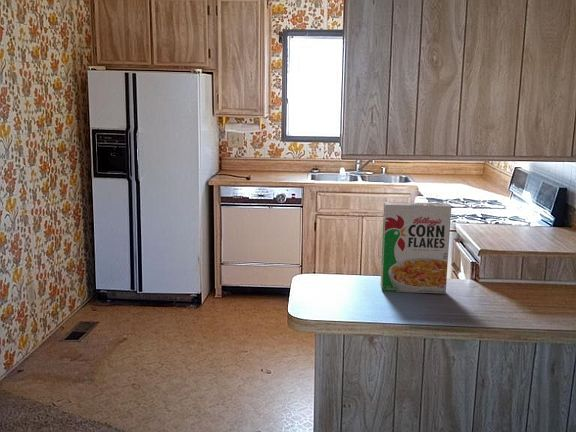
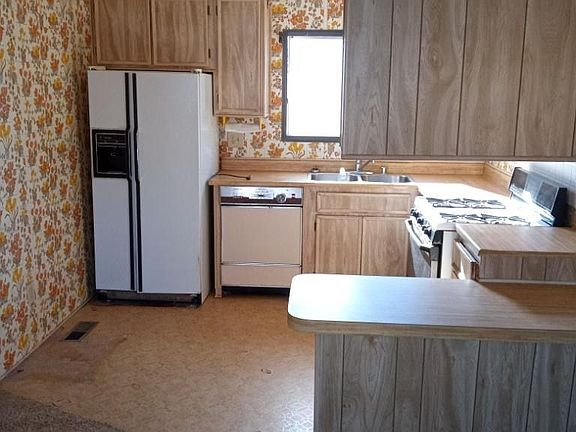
- cereal box [379,201,452,294]
